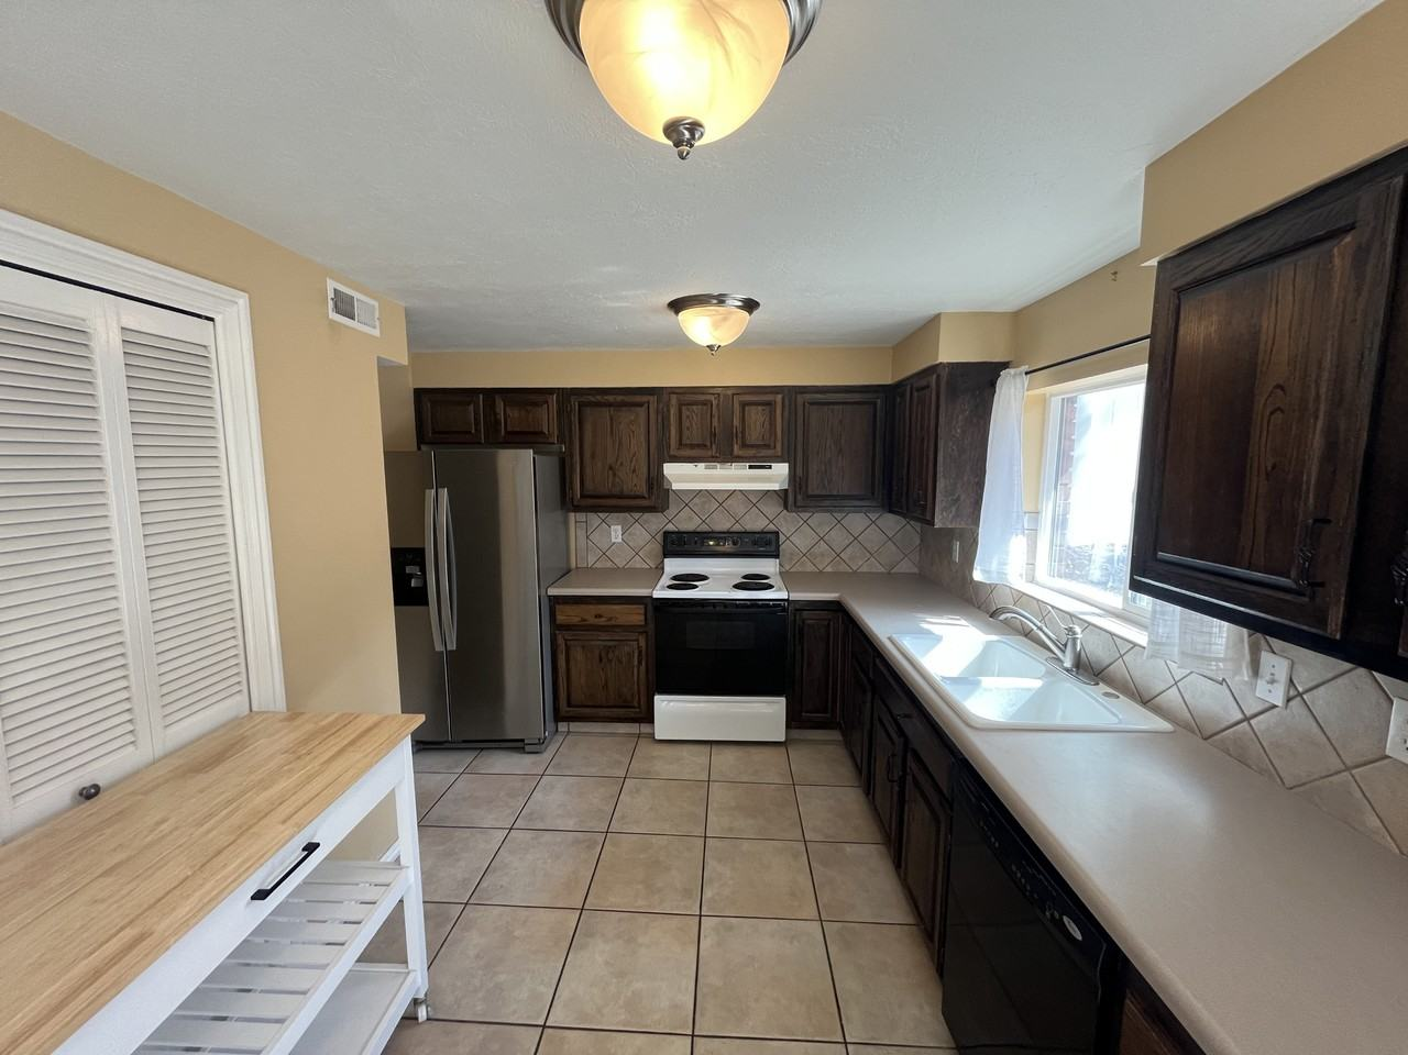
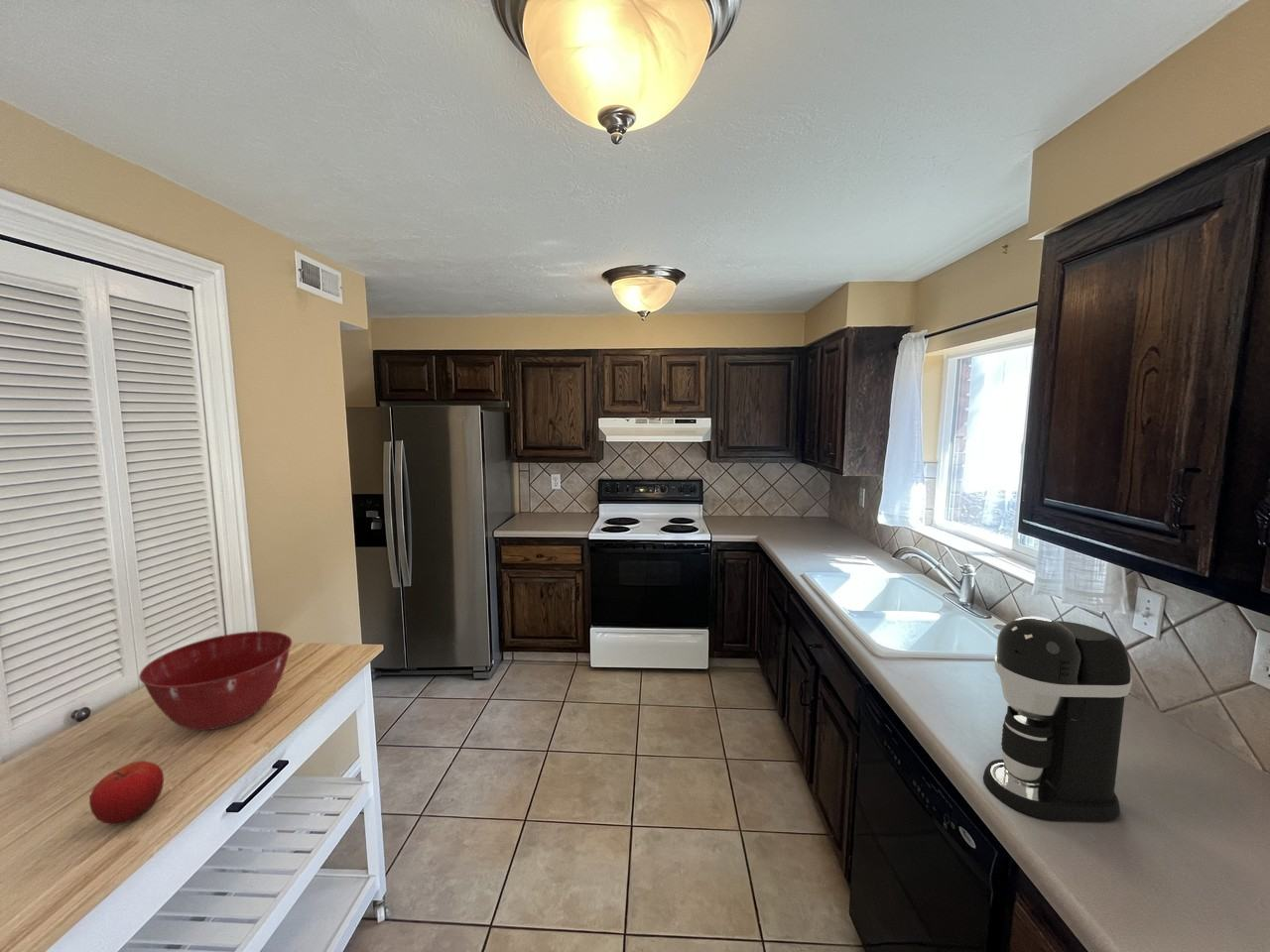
+ fruit [88,760,165,826]
+ mixing bowl [138,630,293,731]
+ coffee maker [982,615,1133,822]
